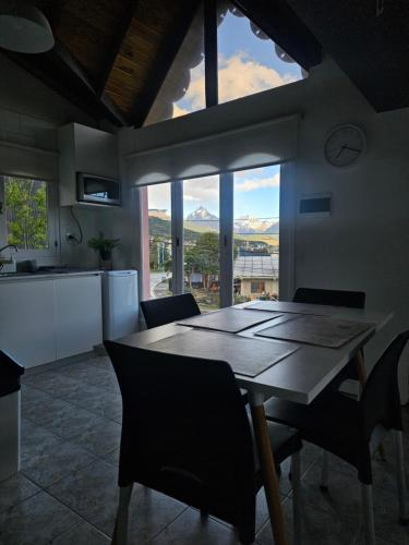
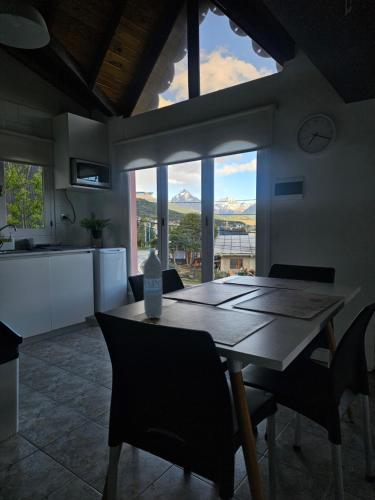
+ water bottle [142,248,163,319]
